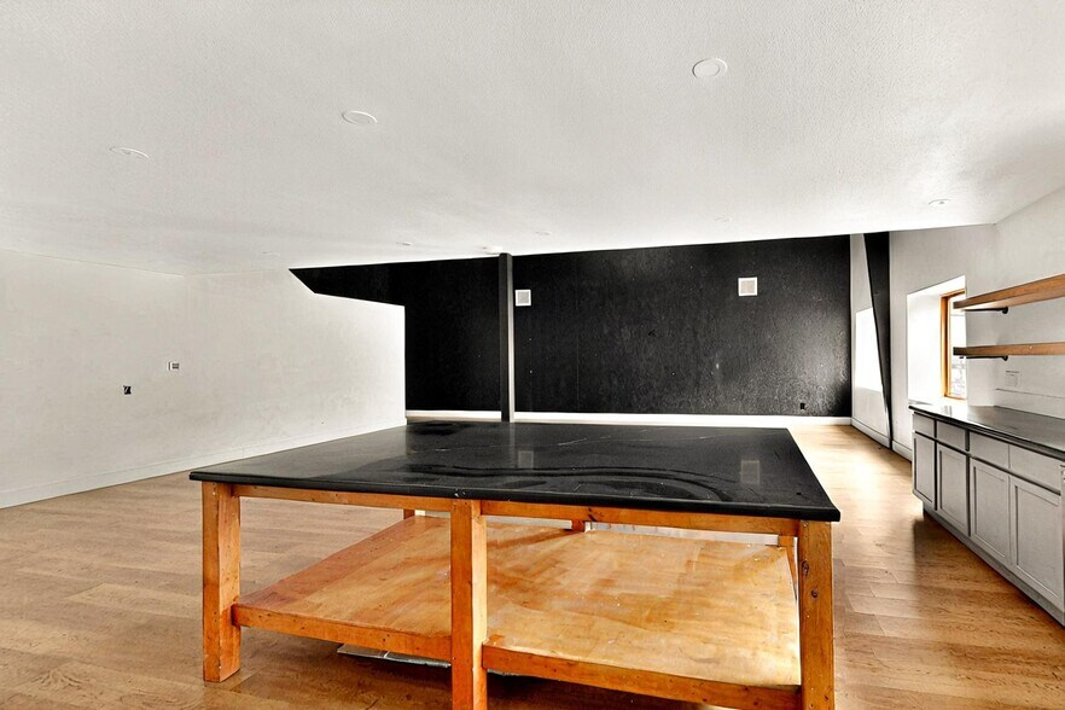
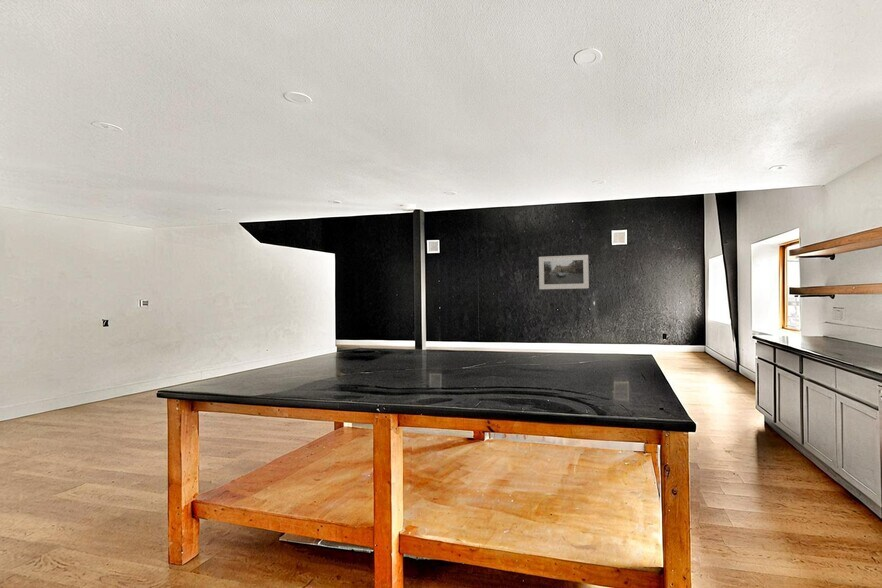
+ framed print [538,254,590,290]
